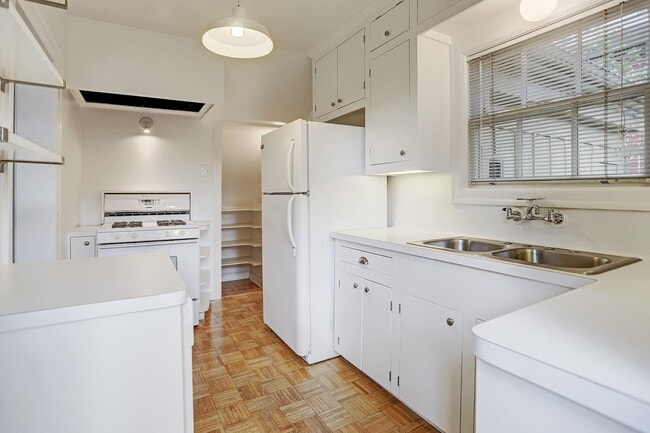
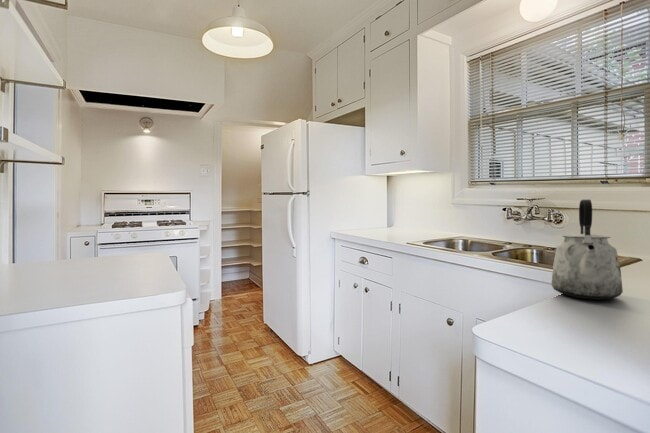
+ kettle [551,199,624,301]
